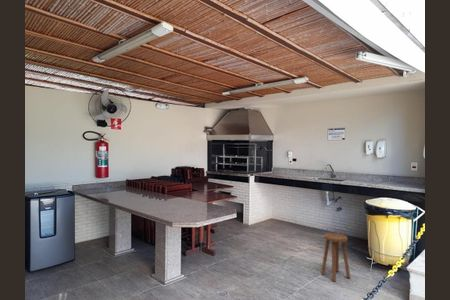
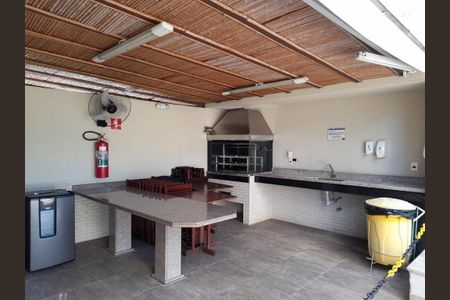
- stool [320,232,351,282]
